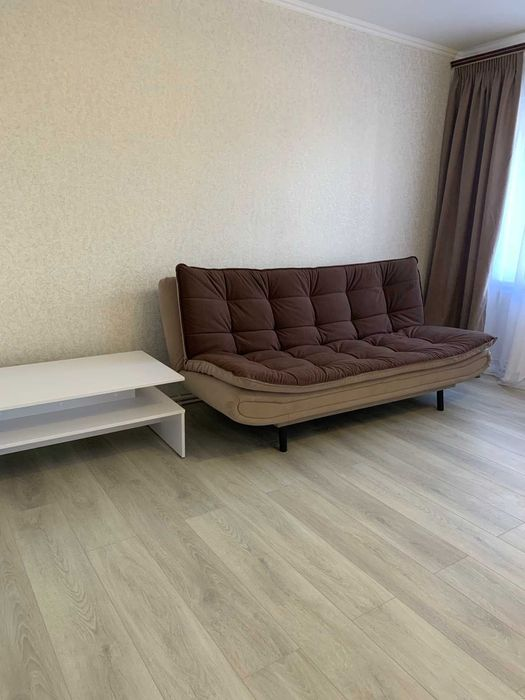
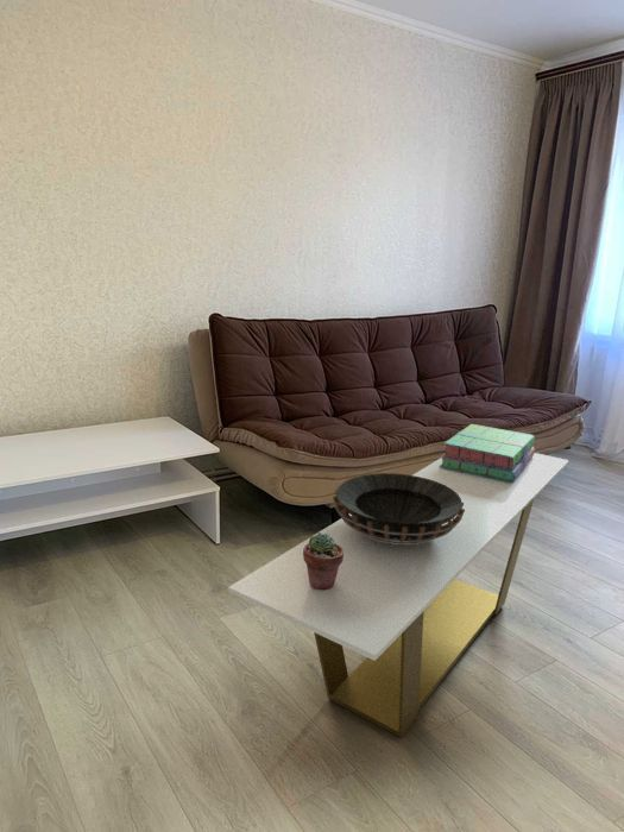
+ potted succulent [303,531,345,591]
+ stack of books [439,423,536,483]
+ decorative bowl [332,472,465,544]
+ coffee table [227,452,569,739]
